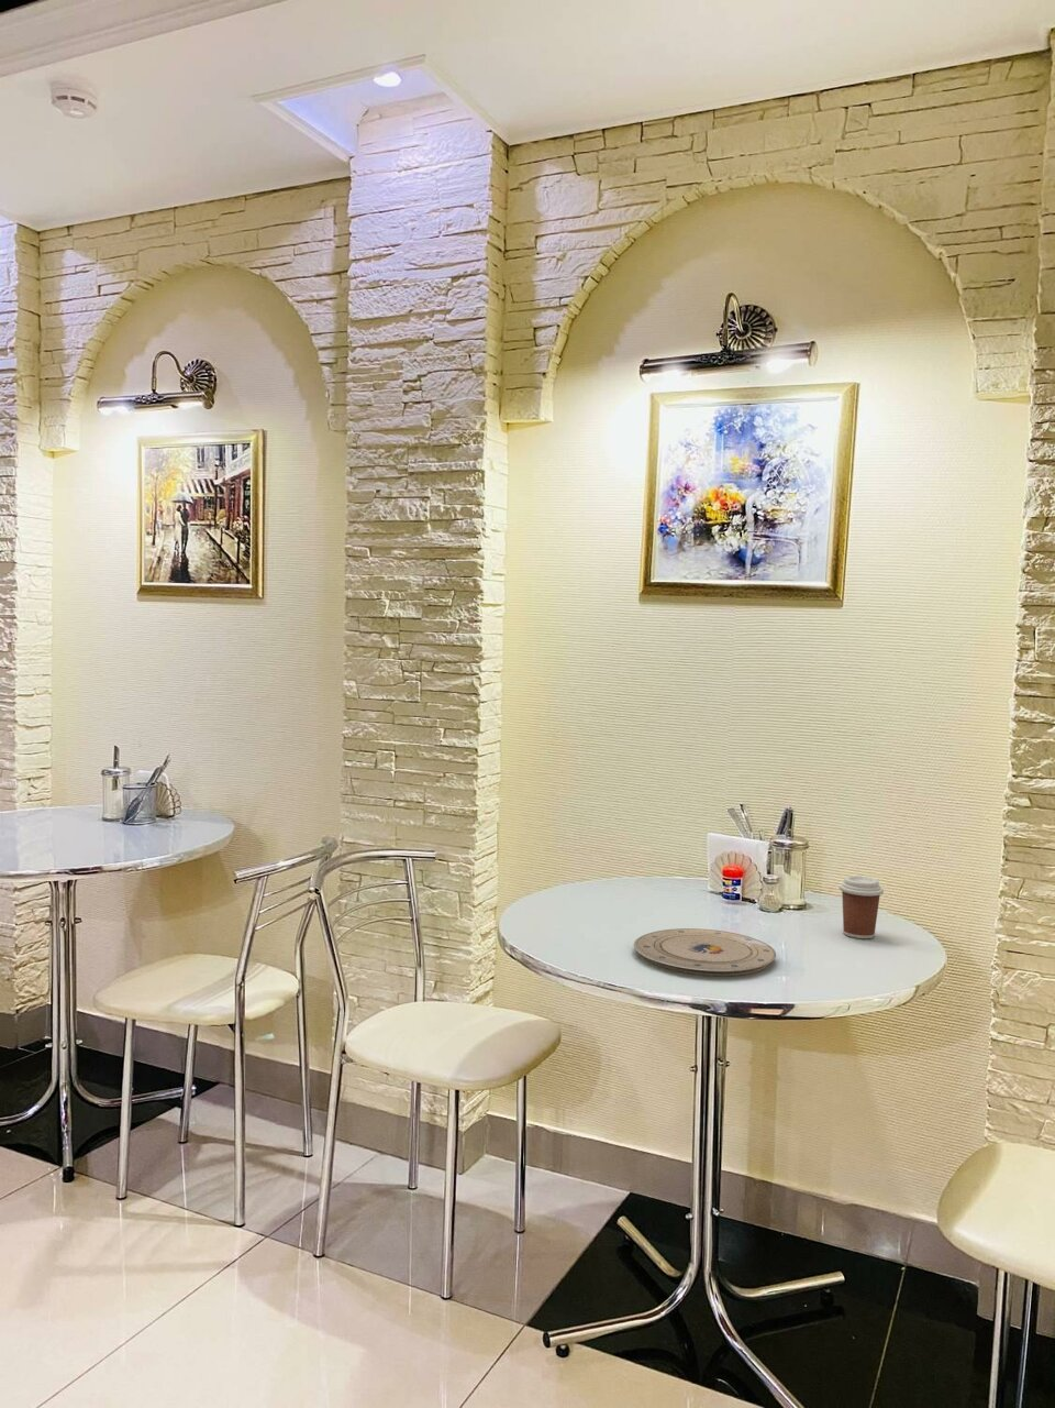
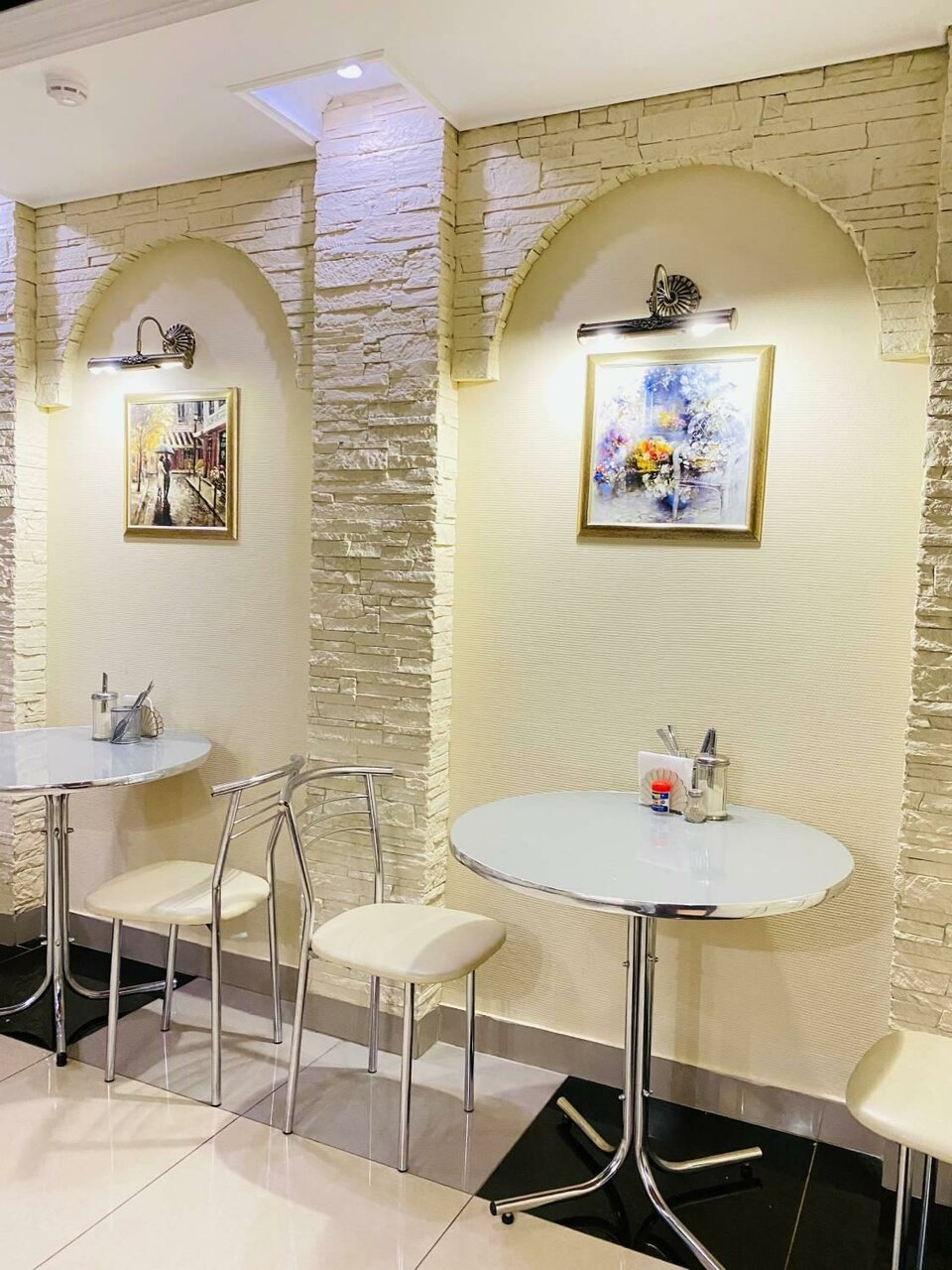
- plate [633,927,777,977]
- coffee cup [839,875,884,939]
